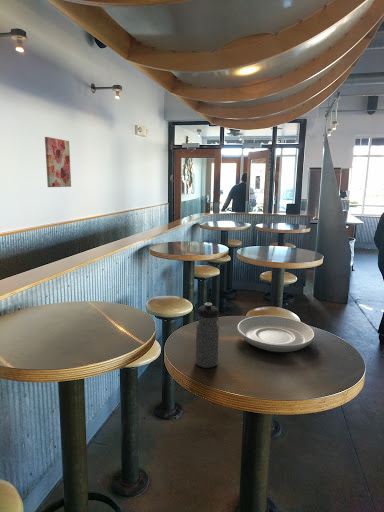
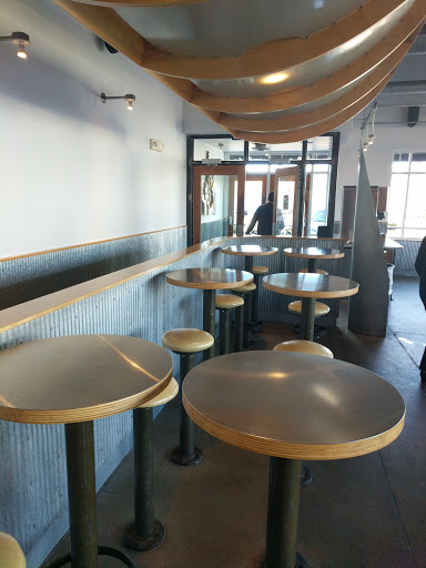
- wall art [44,136,72,188]
- plate [236,315,316,353]
- water bottle [195,302,220,369]
